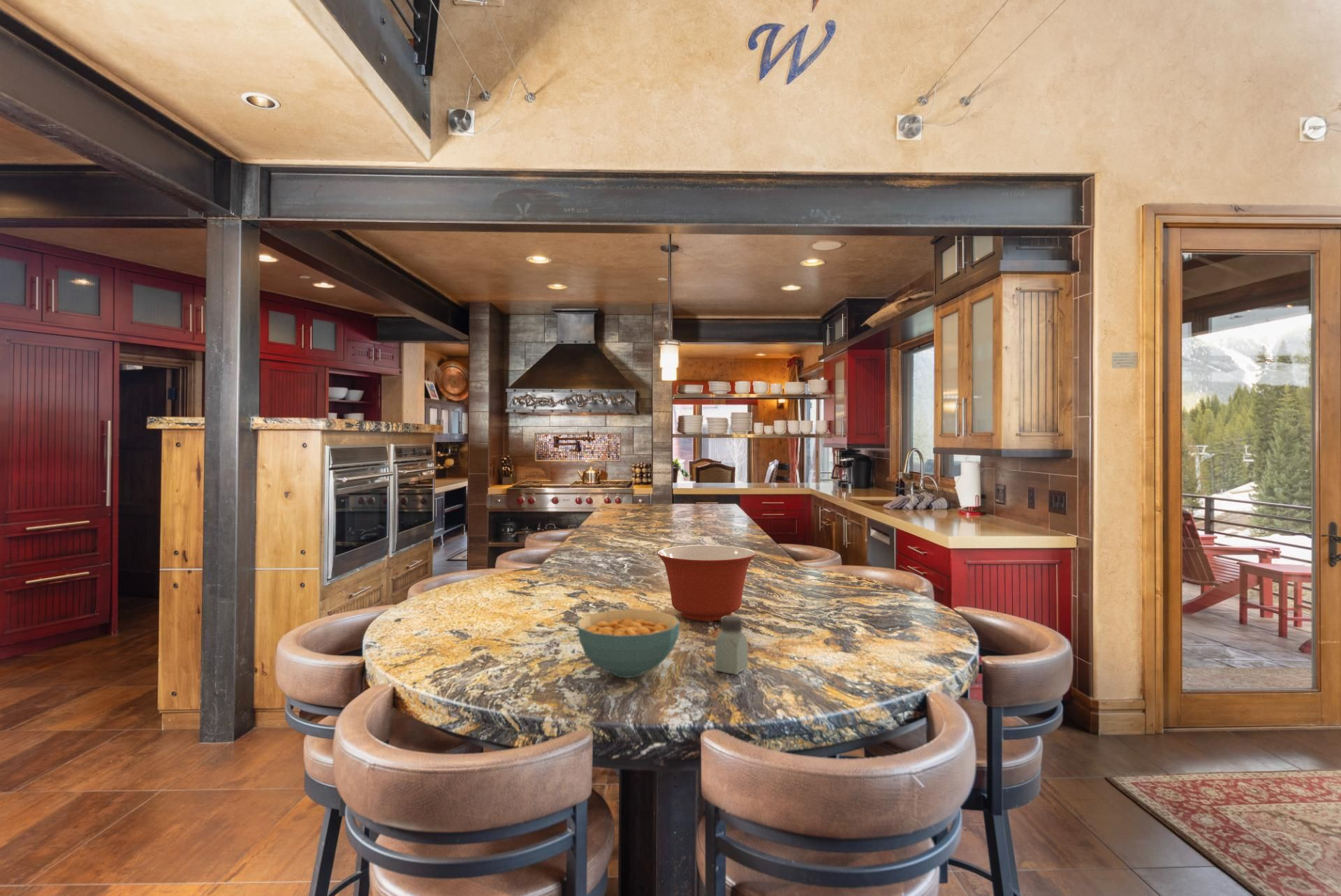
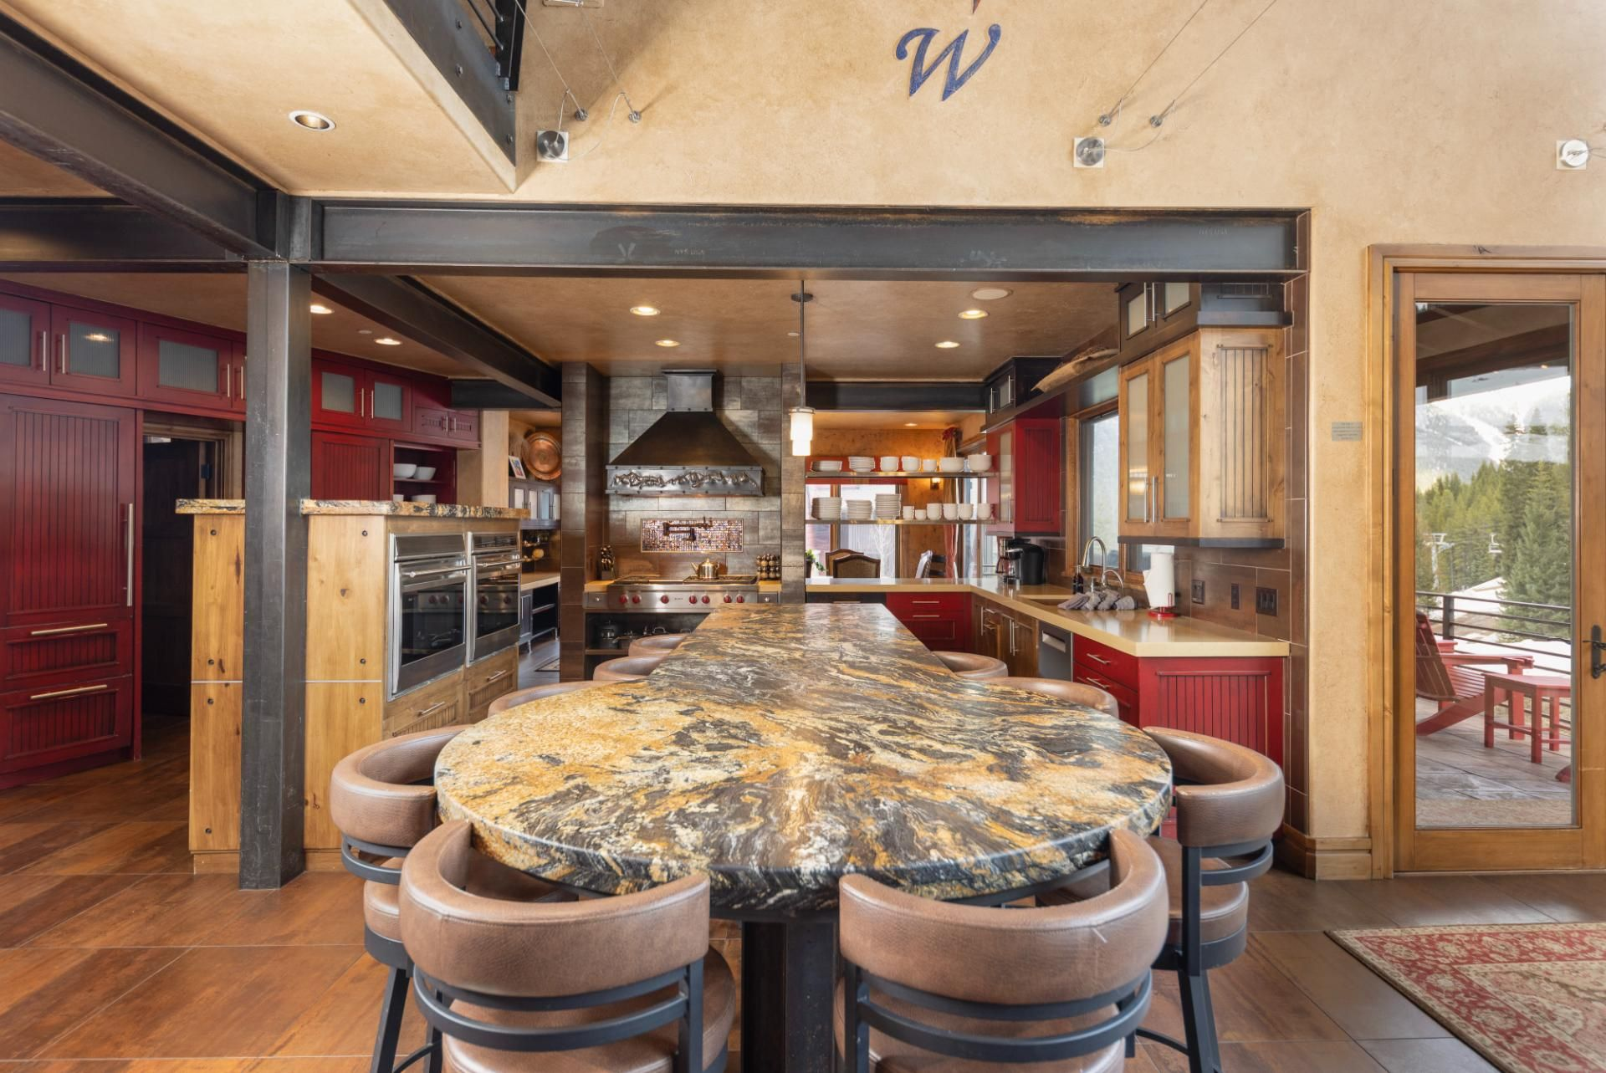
- cereal bowl [576,608,681,679]
- mixing bowl [657,545,756,622]
- saltshaker [715,615,749,675]
